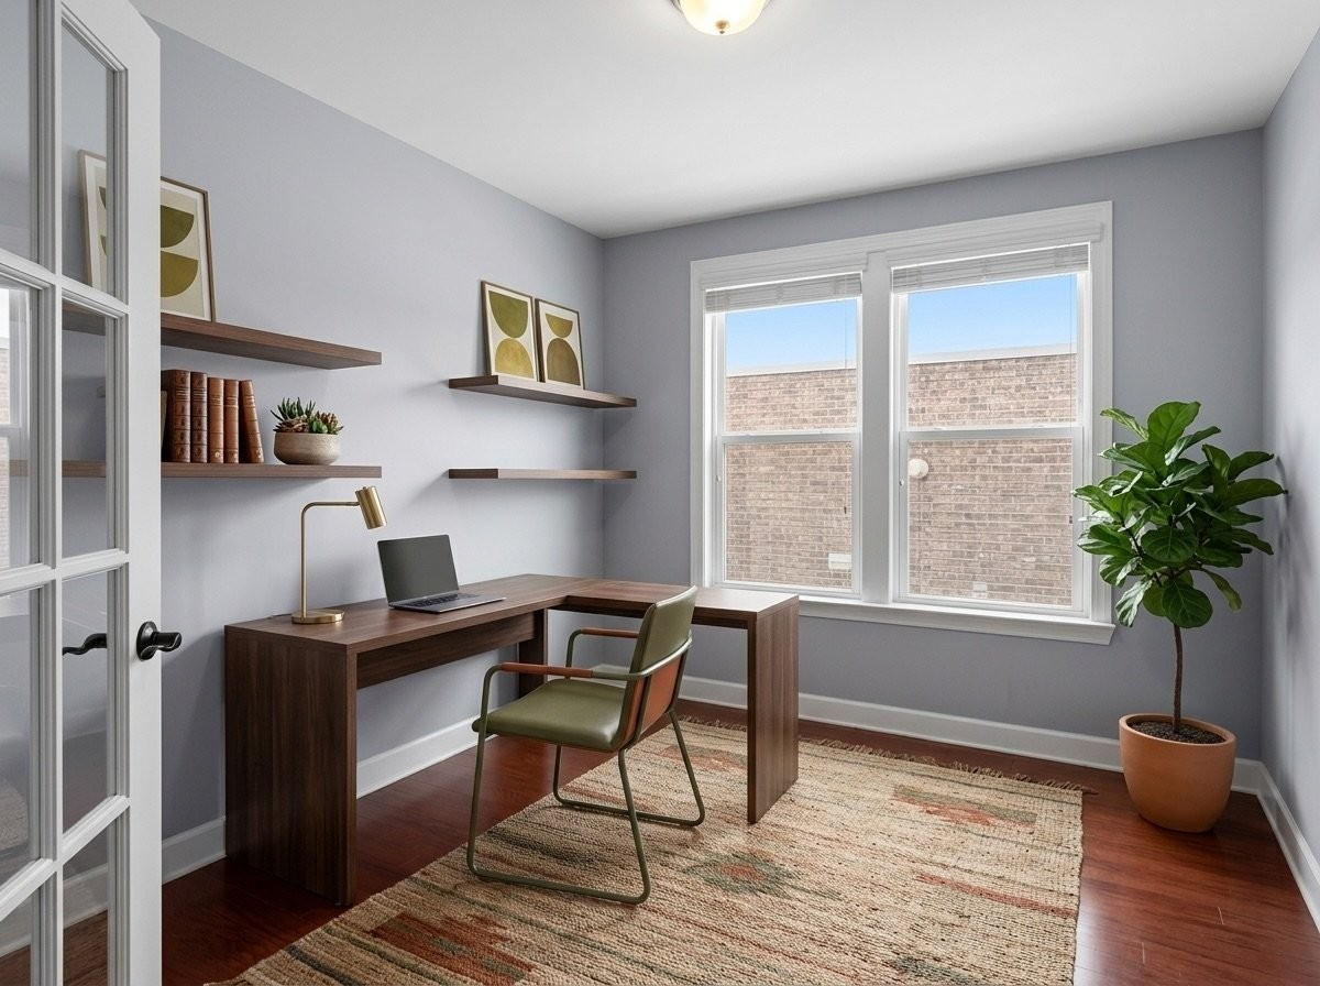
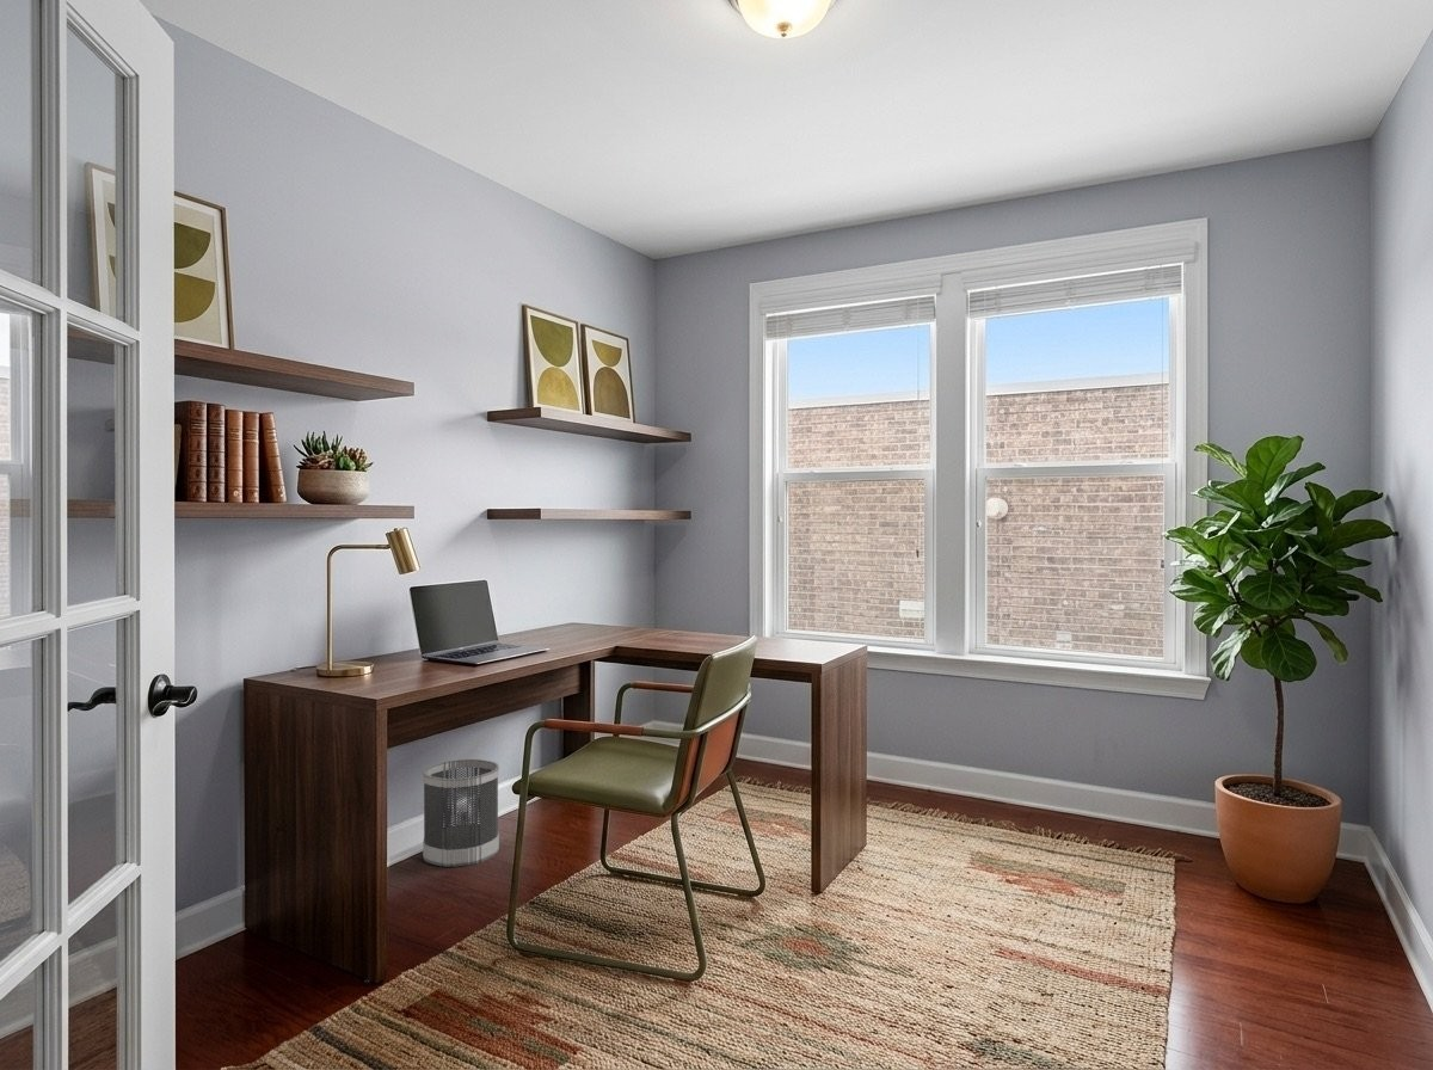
+ wastebasket [422,758,500,868]
